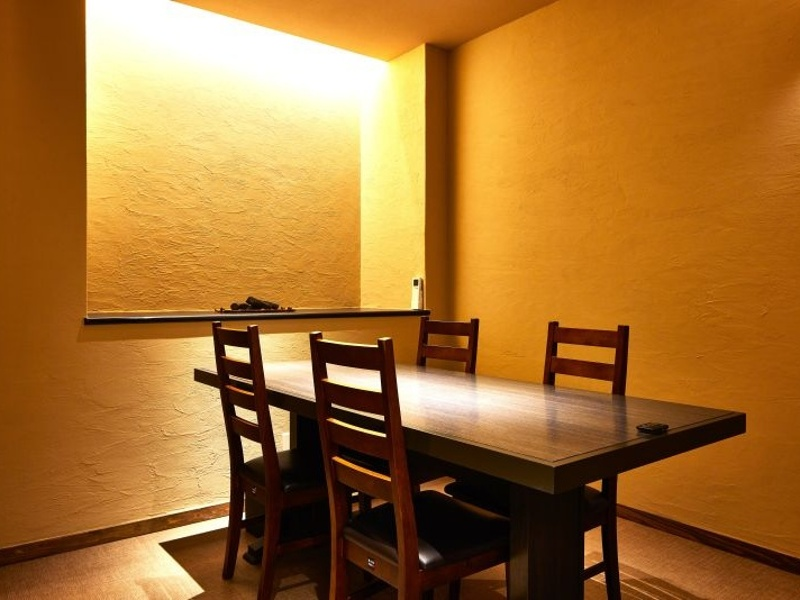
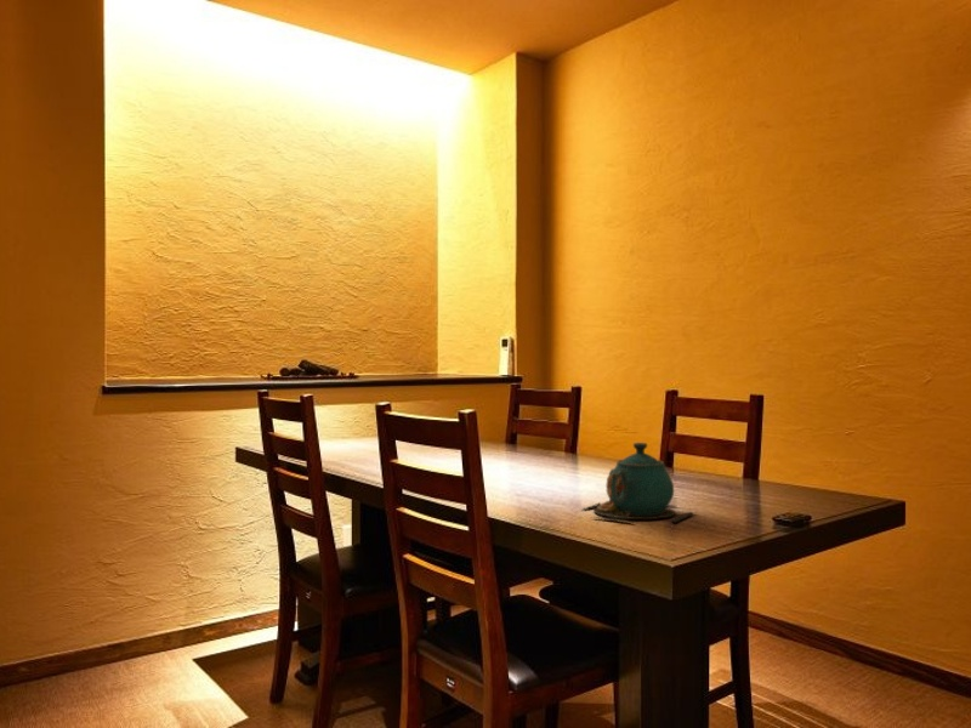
+ teapot [580,442,698,524]
